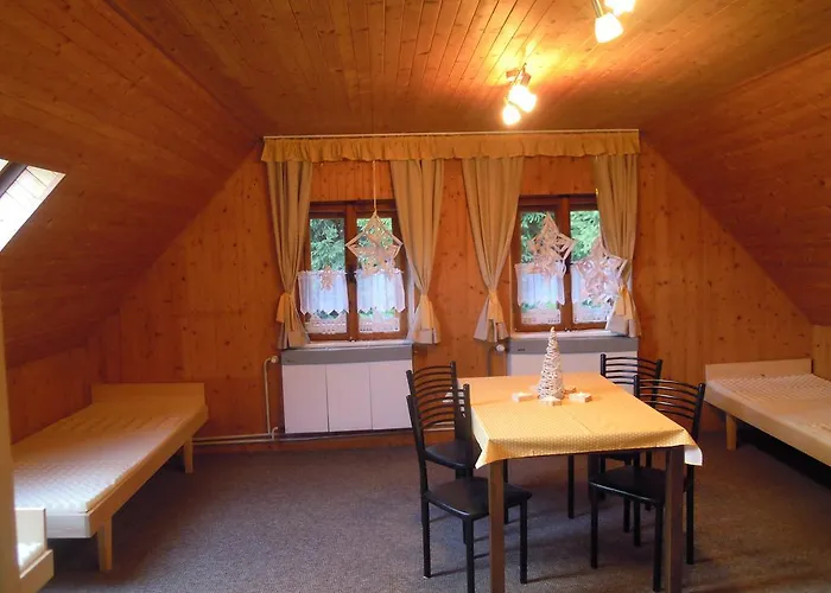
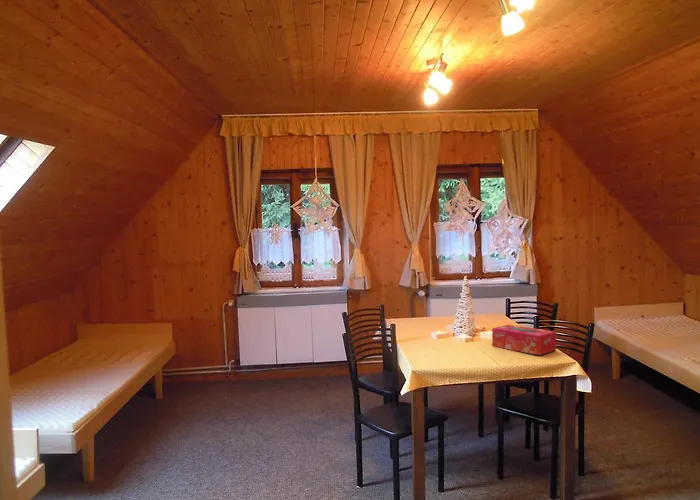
+ tissue box [491,324,557,356]
